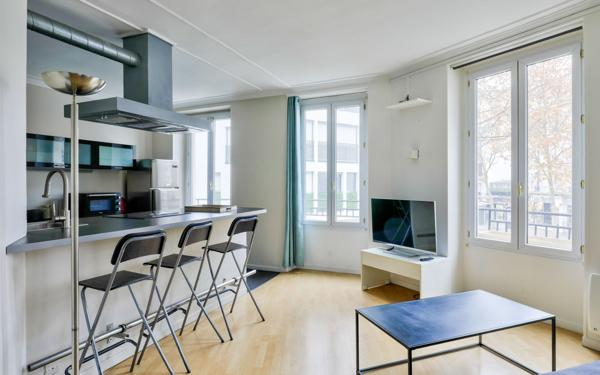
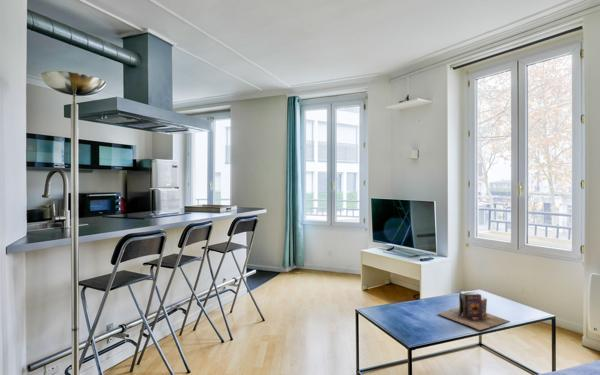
+ books [437,288,511,331]
